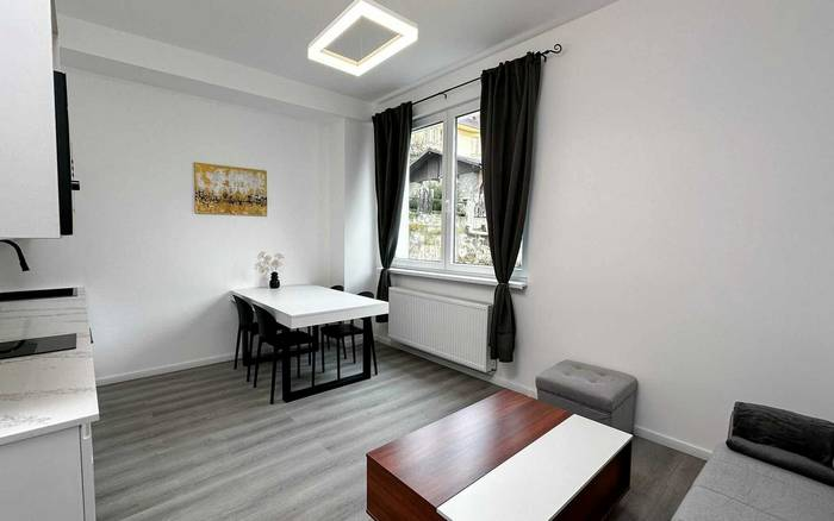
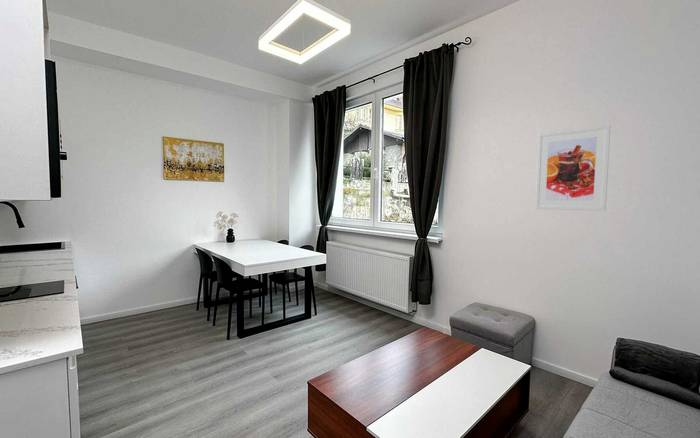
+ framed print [534,124,612,212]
